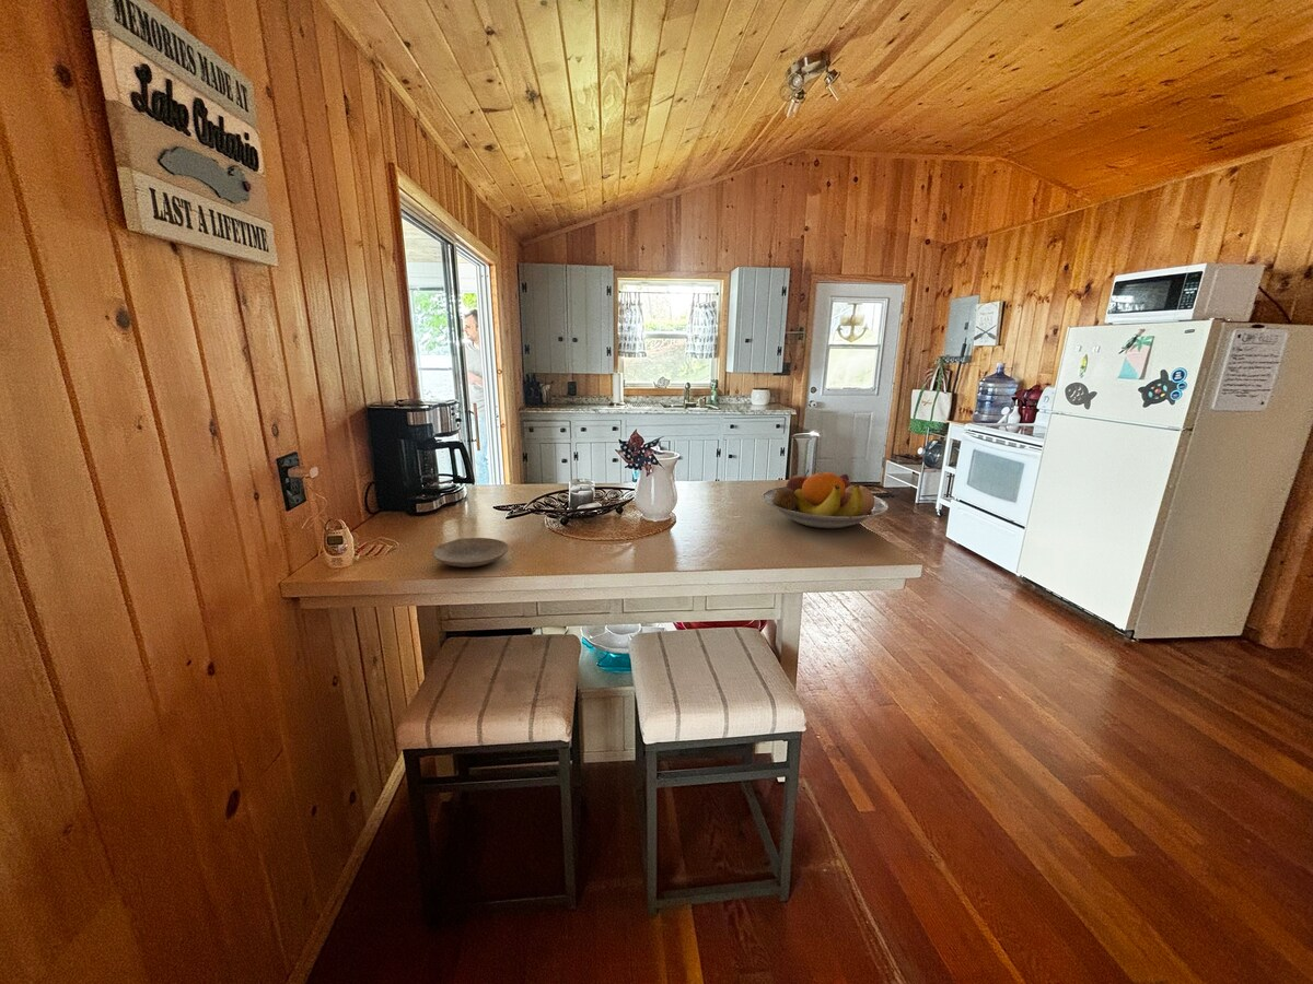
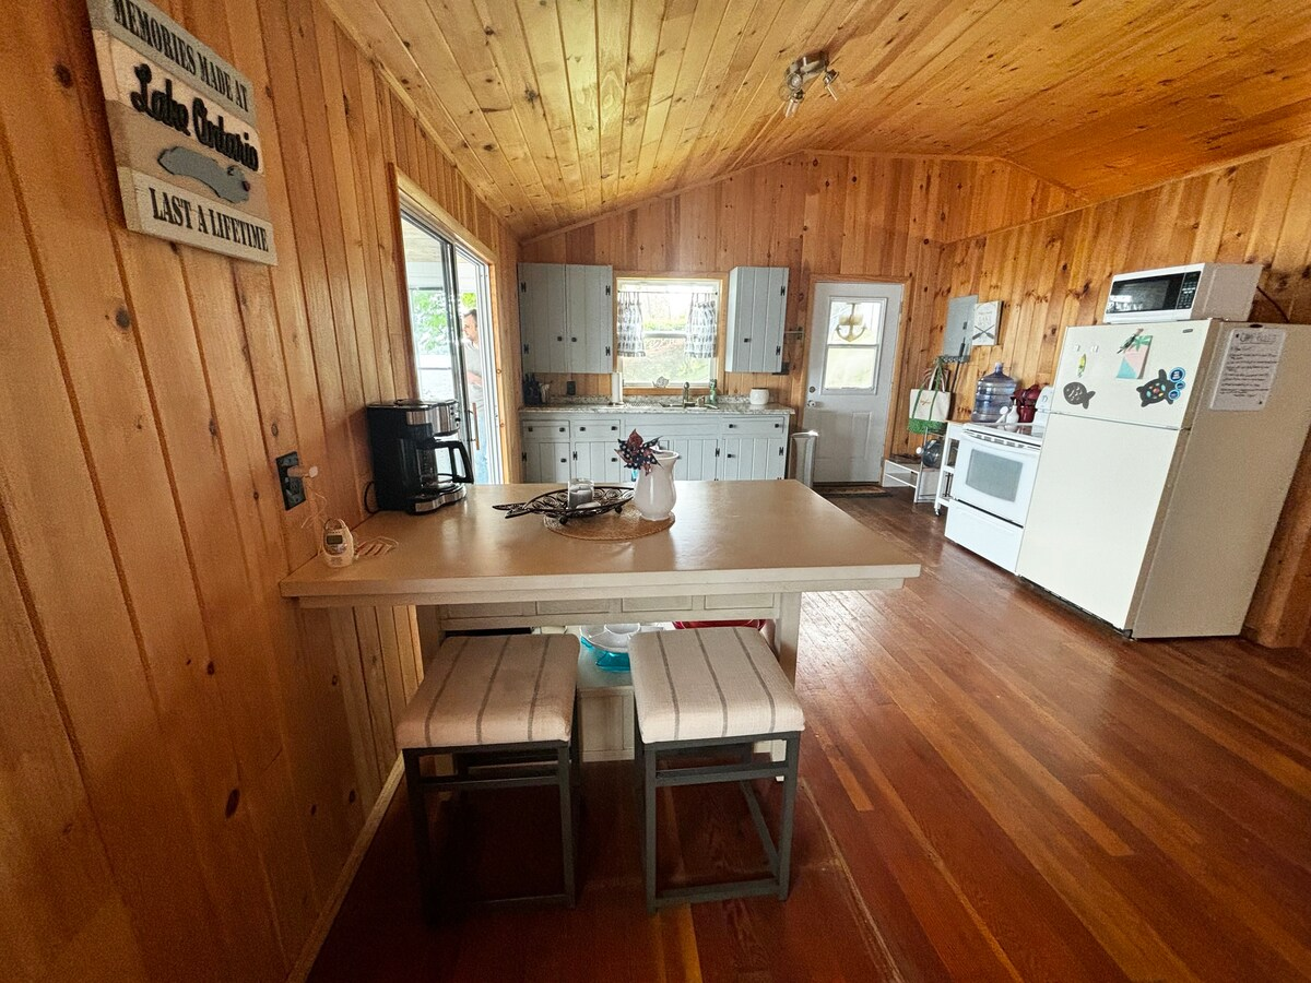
- fruit bowl [760,469,890,529]
- plate [431,537,510,569]
